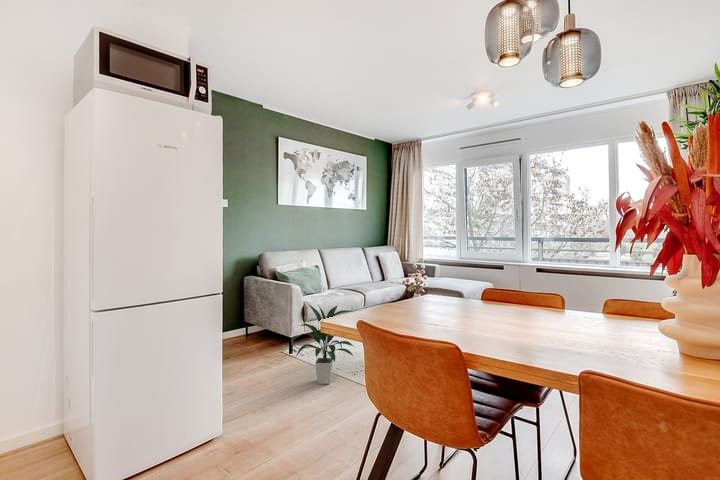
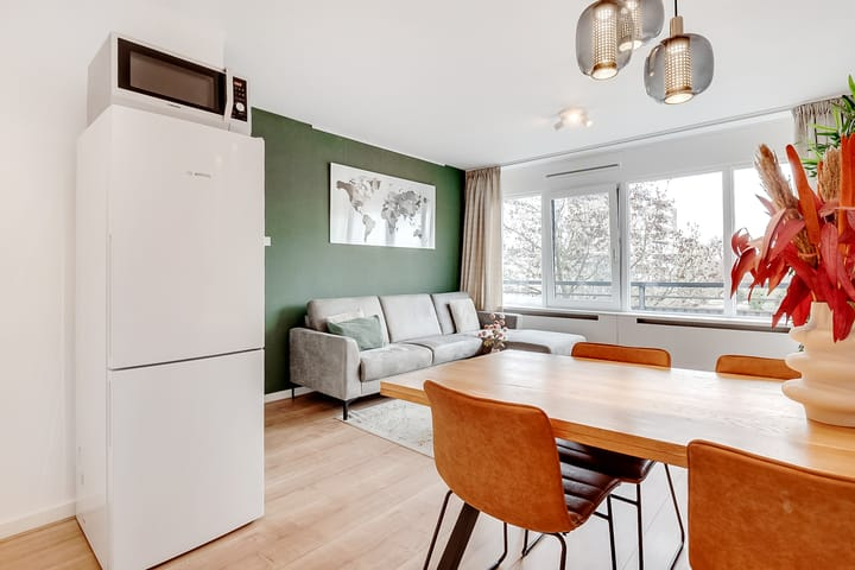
- indoor plant [294,303,355,385]
